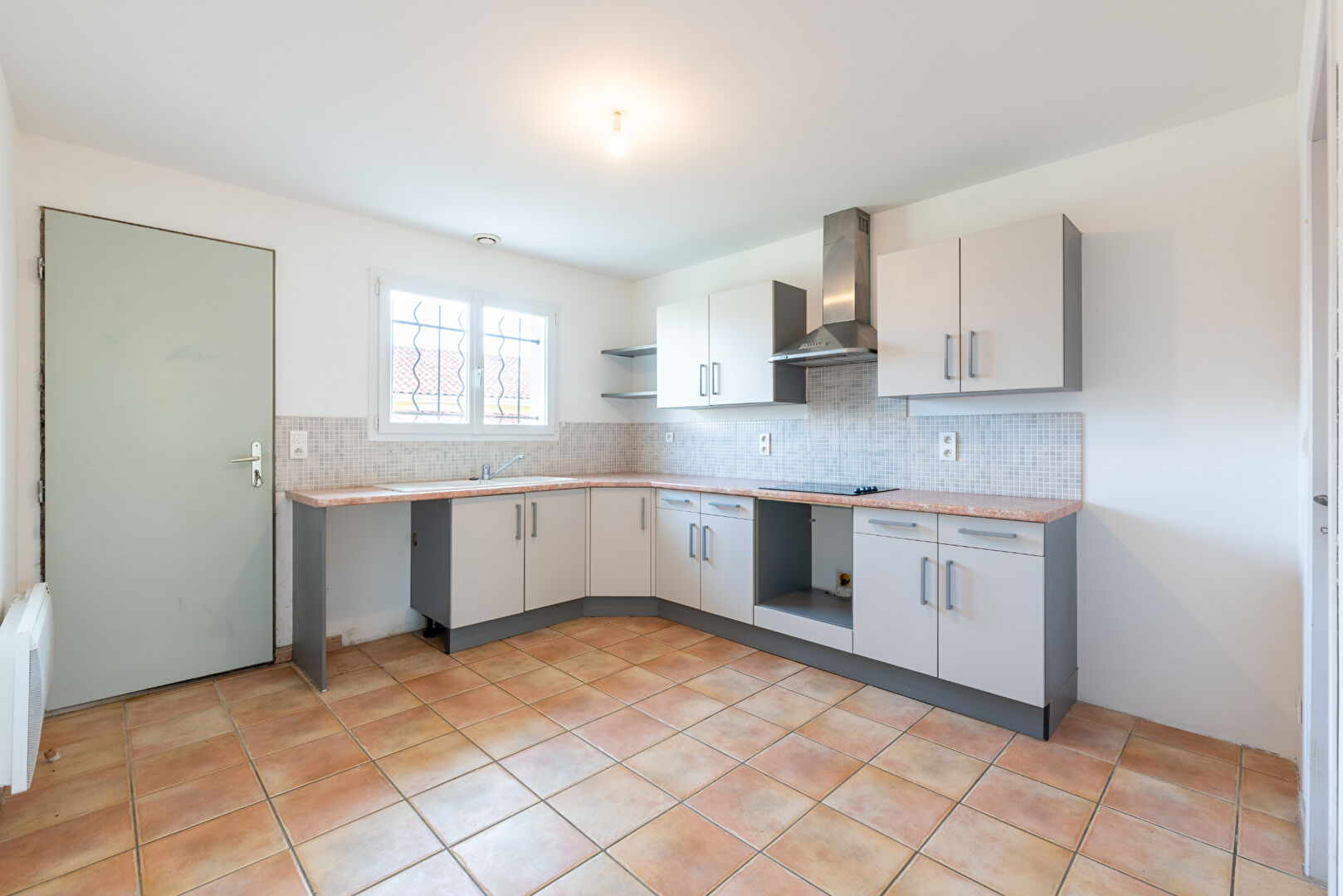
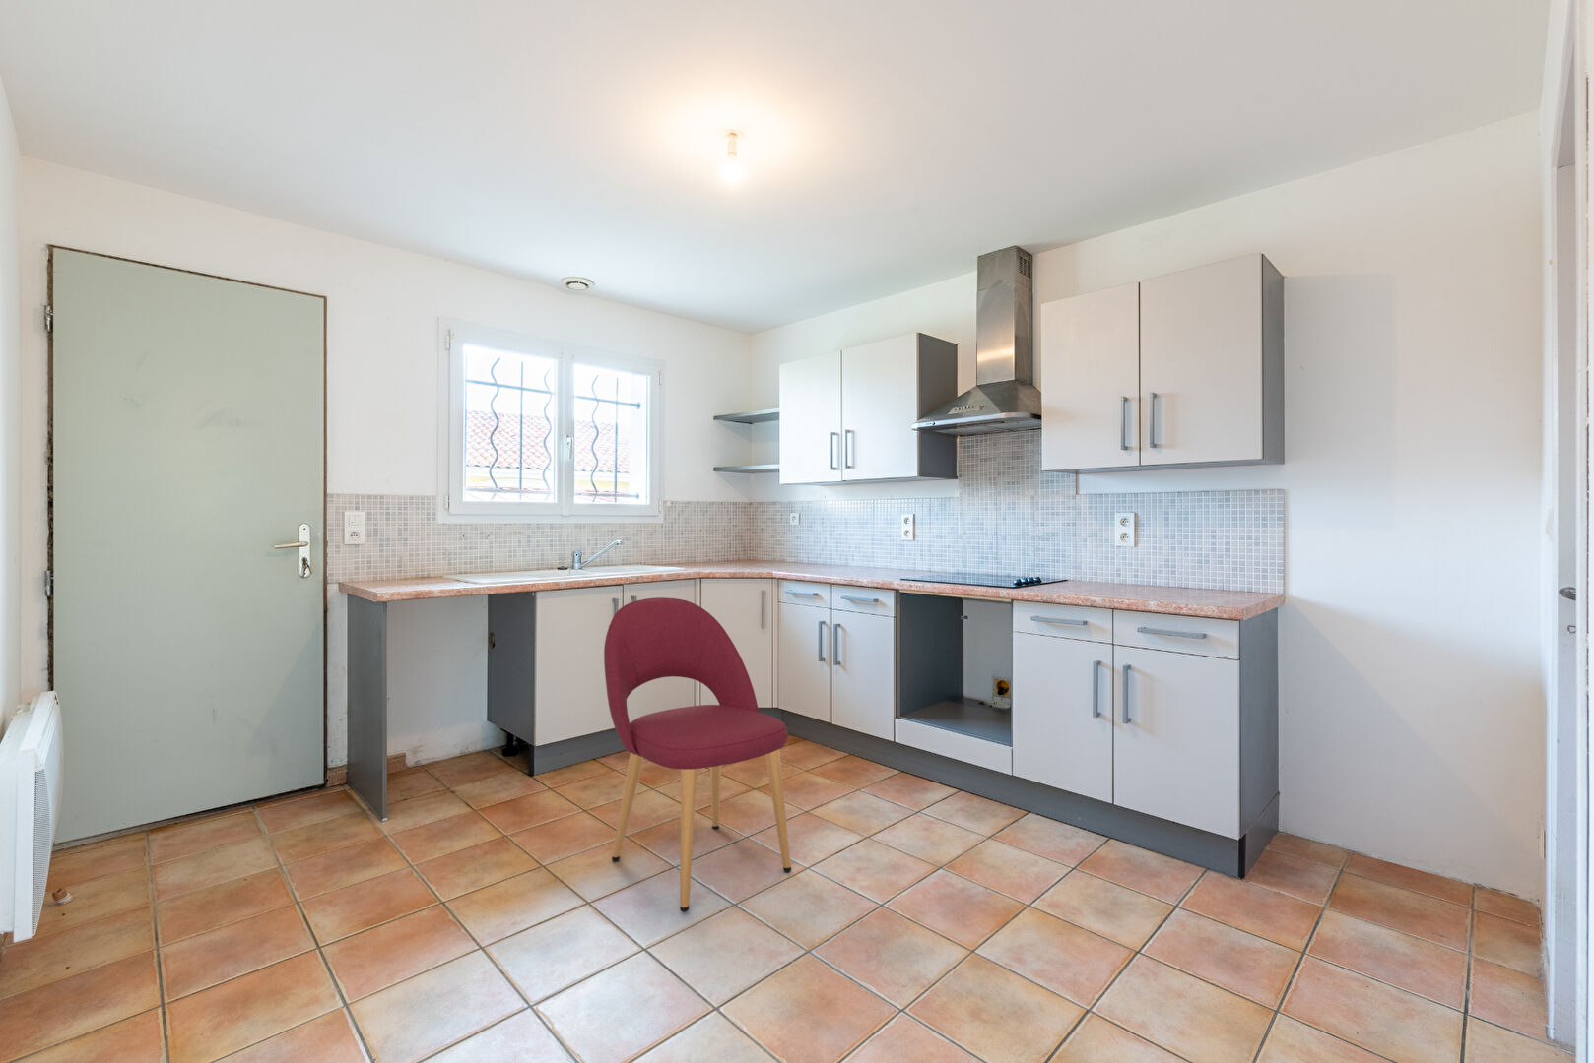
+ dining chair [603,597,792,914]
